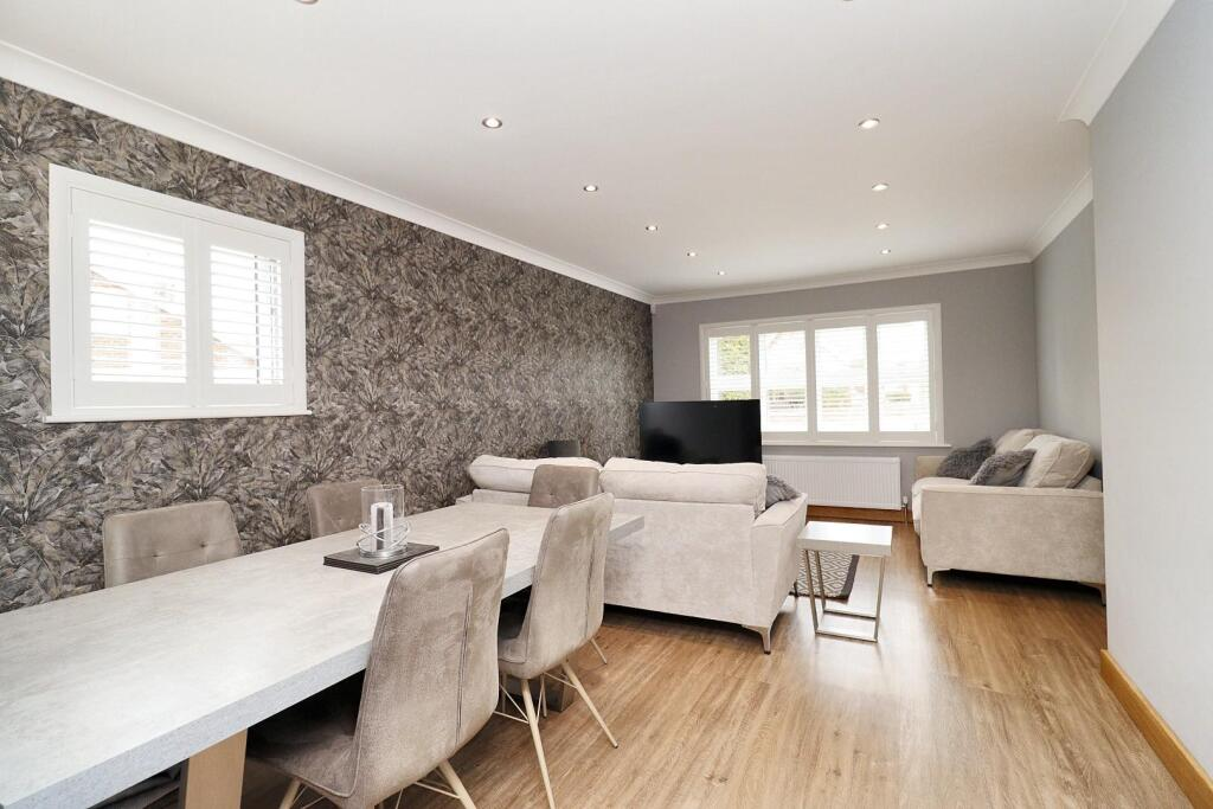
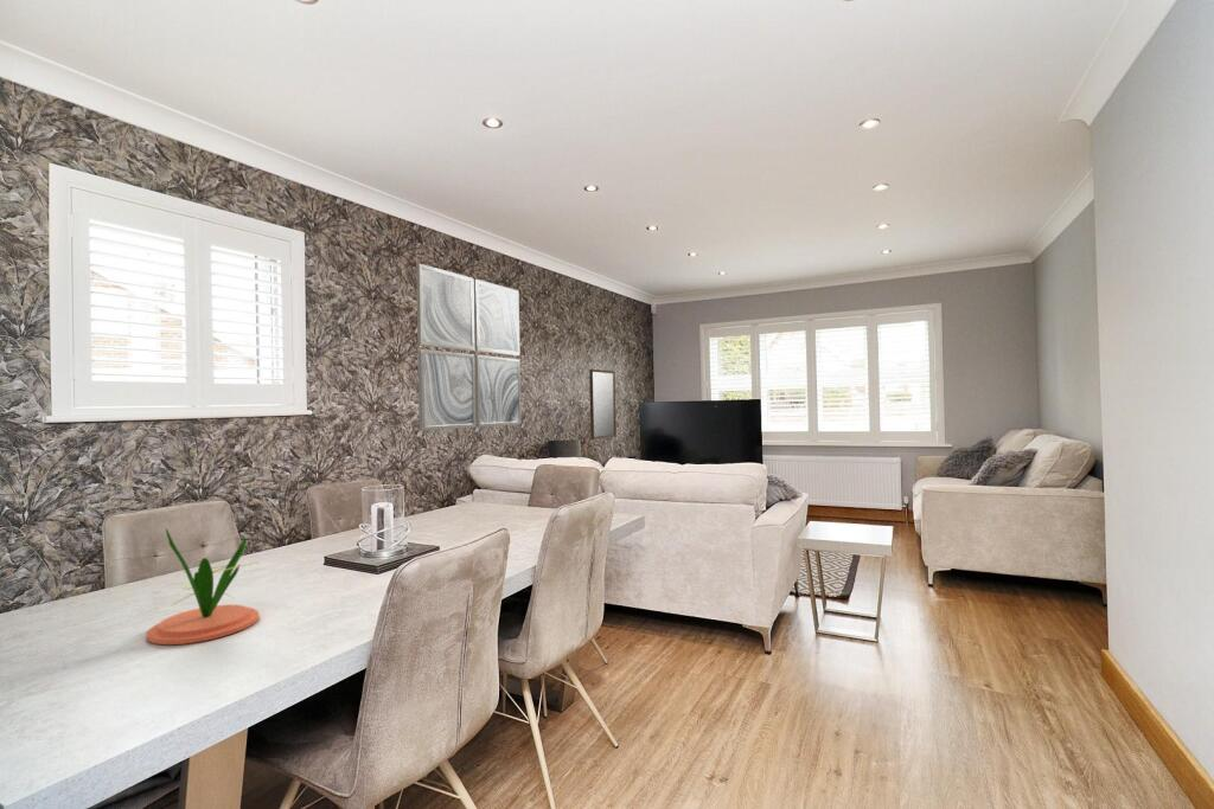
+ wall art [415,262,523,431]
+ home mirror [588,368,618,441]
+ plant [146,527,260,646]
